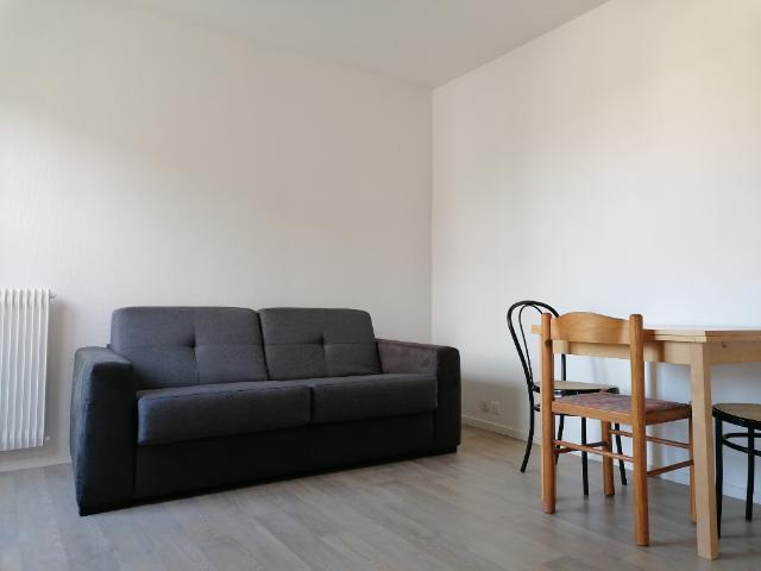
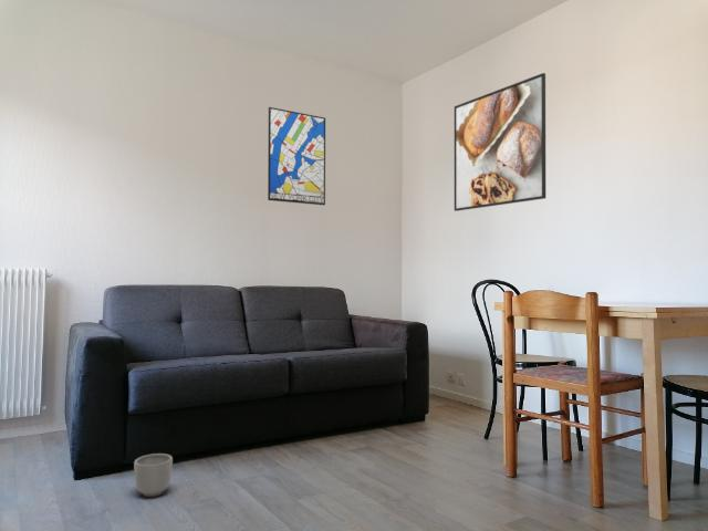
+ planter [133,452,174,498]
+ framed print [454,72,546,212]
+ wall art [267,106,326,206]
